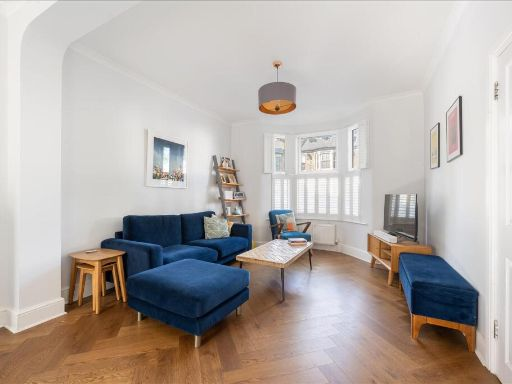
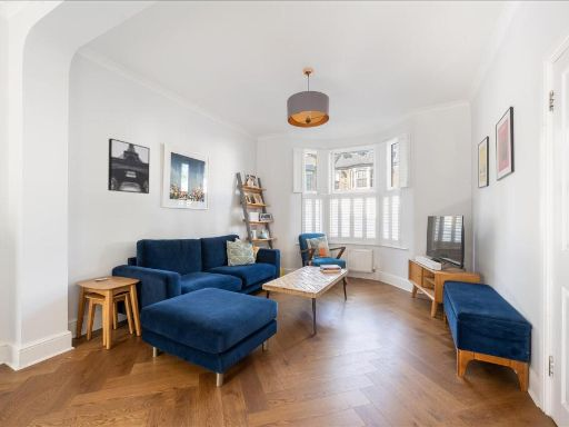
+ wall art [107,138,150,195]
